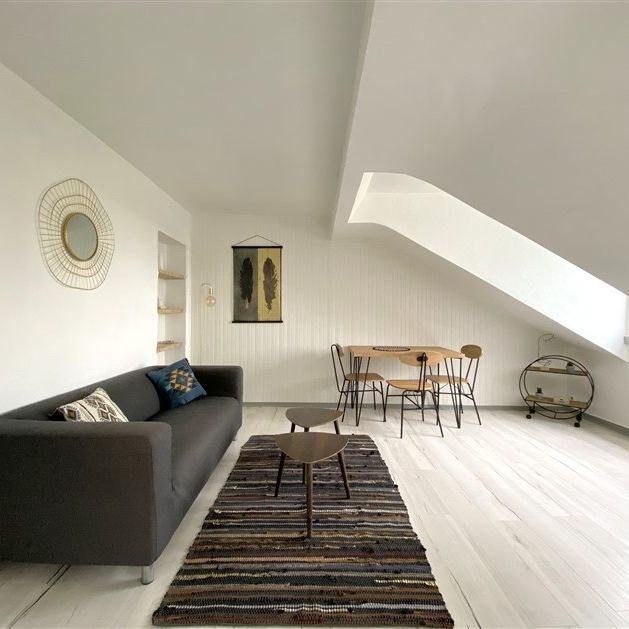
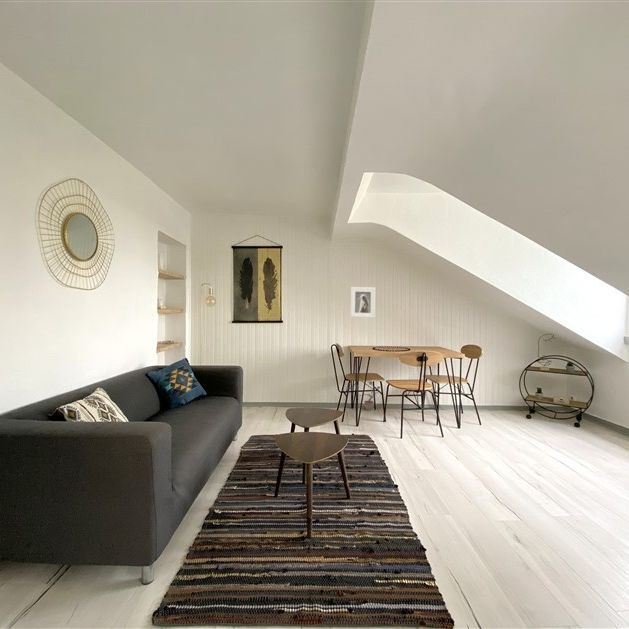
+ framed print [349,286,376,318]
+ potted plant [358,381,384,411]
